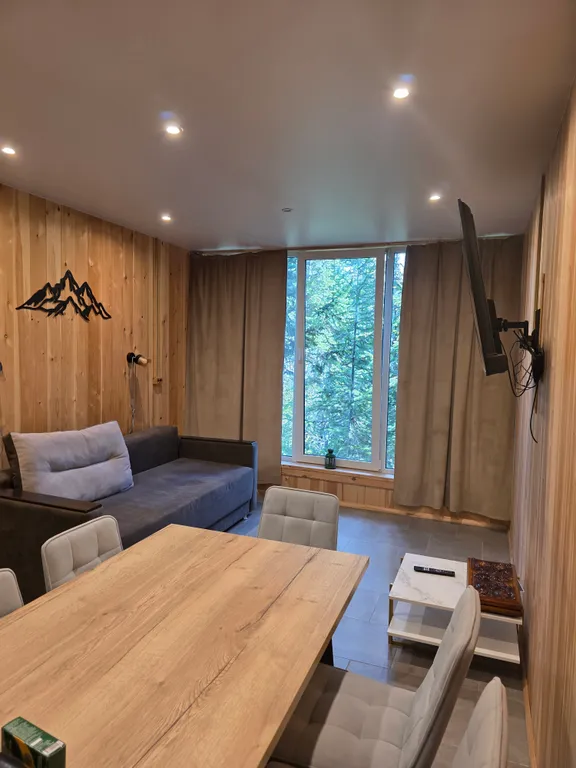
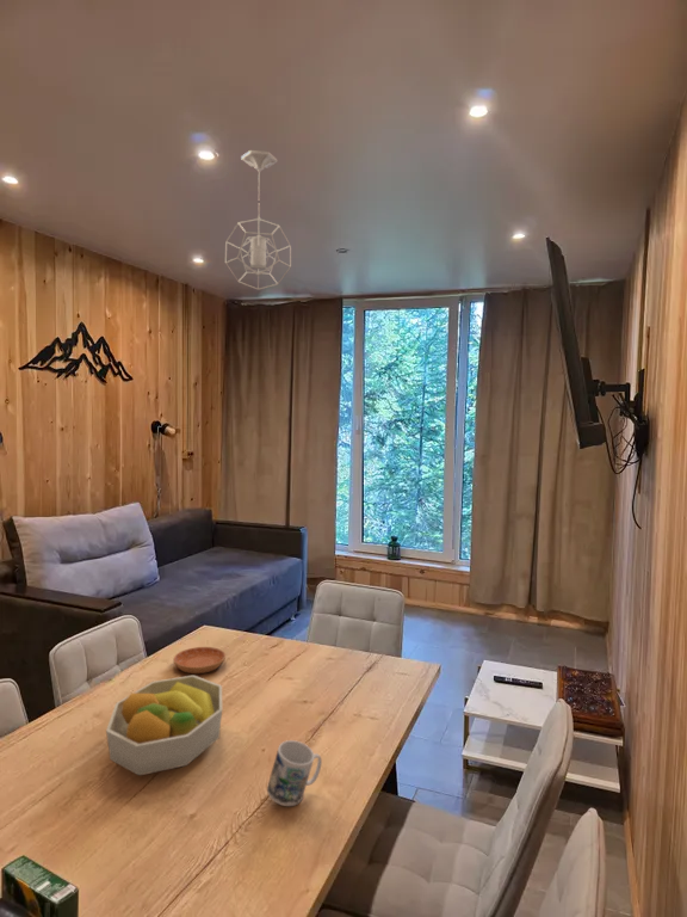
+ mug [266,739,323,807]
+ saucer [172,646,227,675]
+ pendant light [224,149,292,291]
+ fruit bowl [105,673,223,776]
